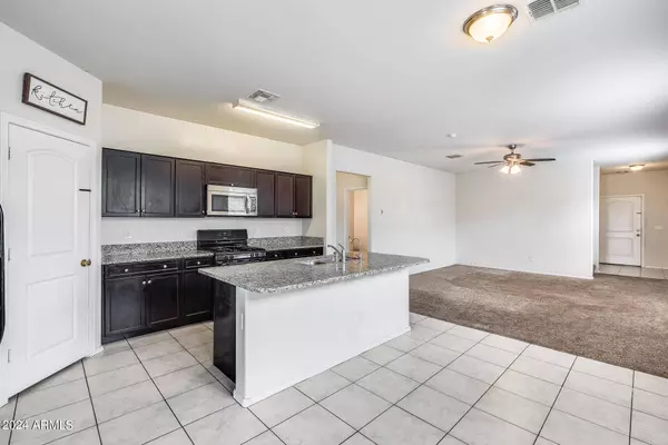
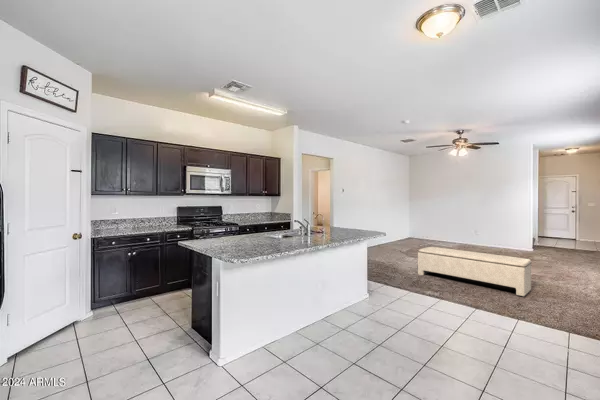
+ bench [417,246,532,297]
